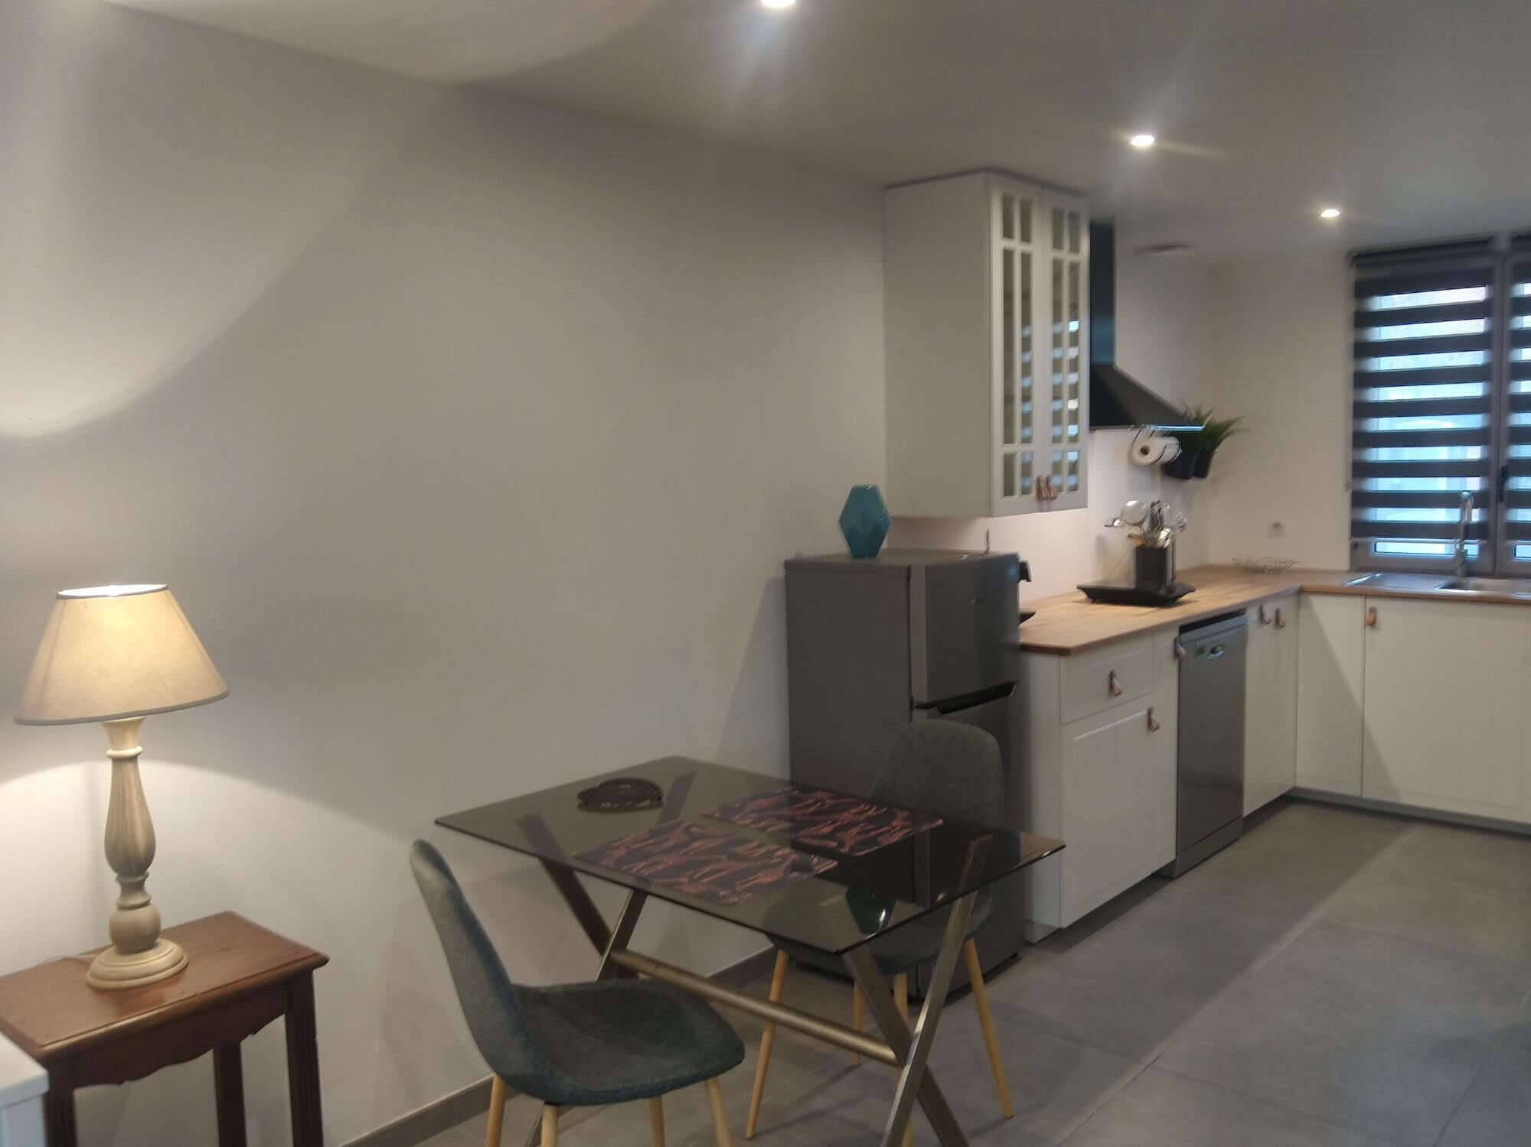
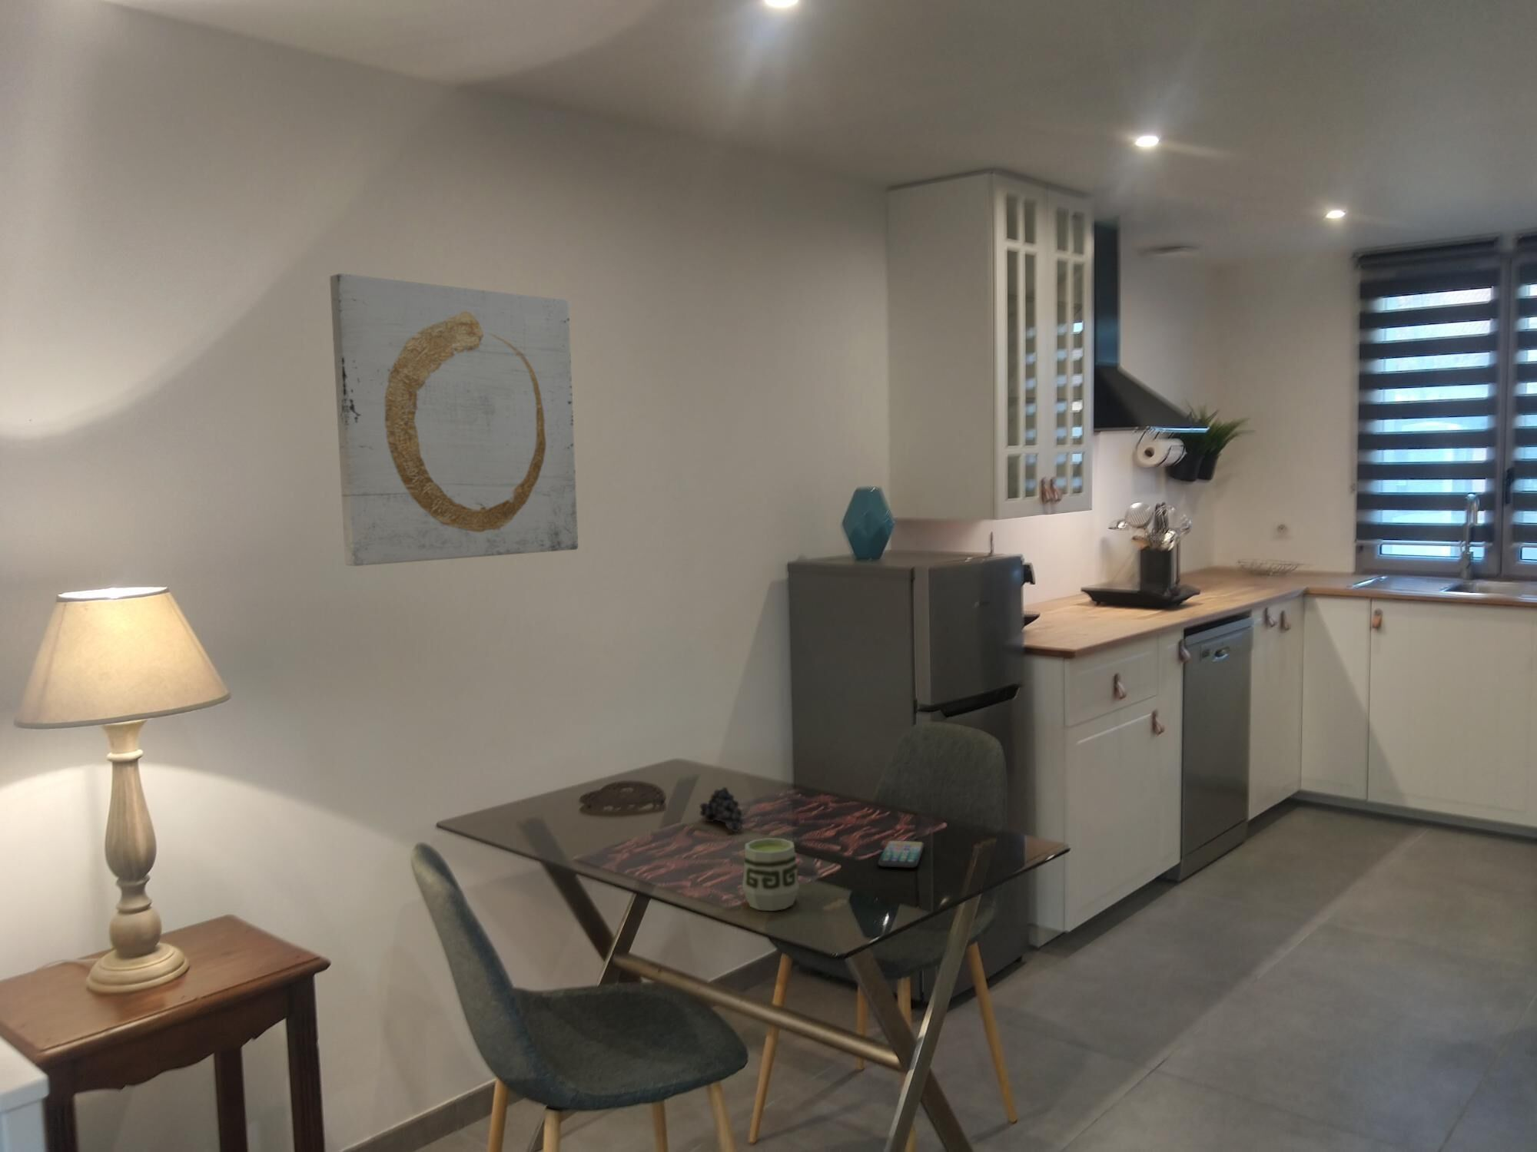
+ wall art [329,272,578,566]
+ fruit [700,787,744,833]
+ smartphone [877,840,926,869]
+ cup [742,837,800,911]
